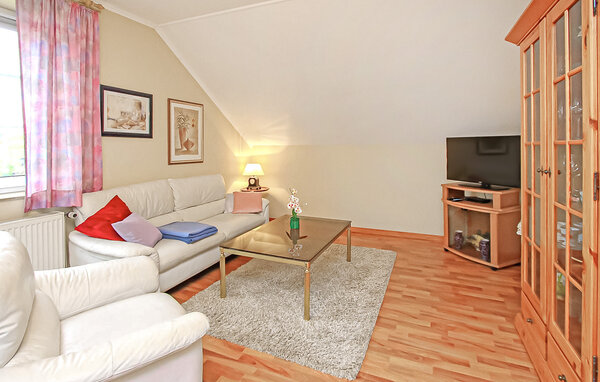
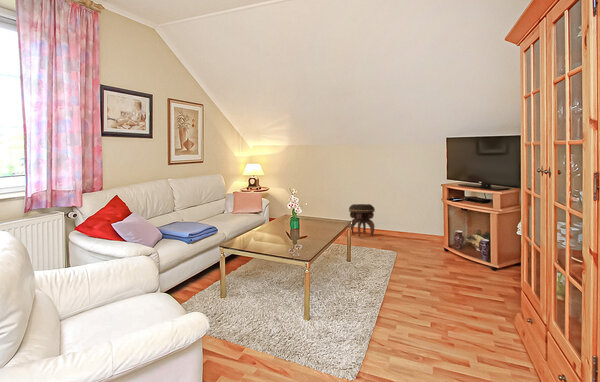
+ footstool [348,203,376,238]
